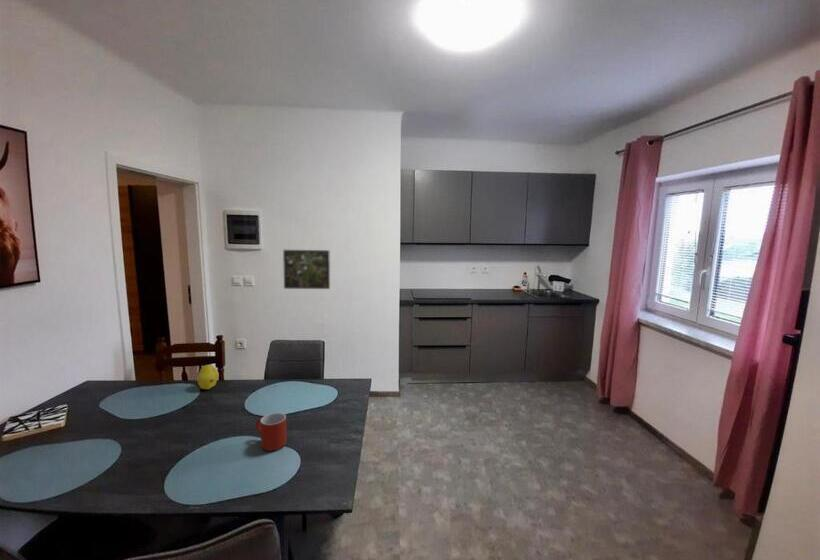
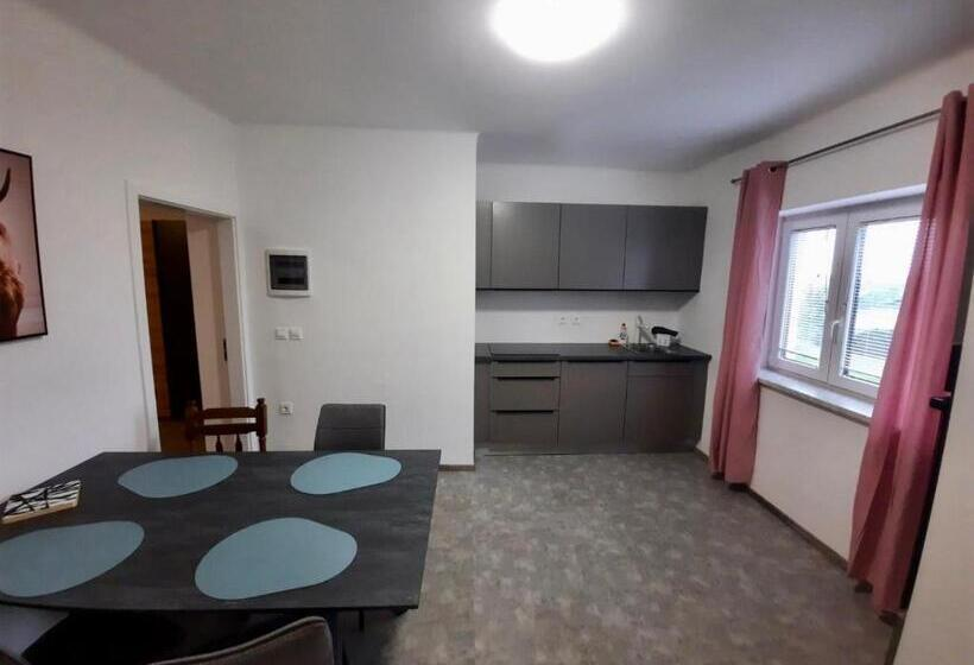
- mug [255,412,288,452]
- fruit [196,363,220,390]
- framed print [282,249,331,290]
